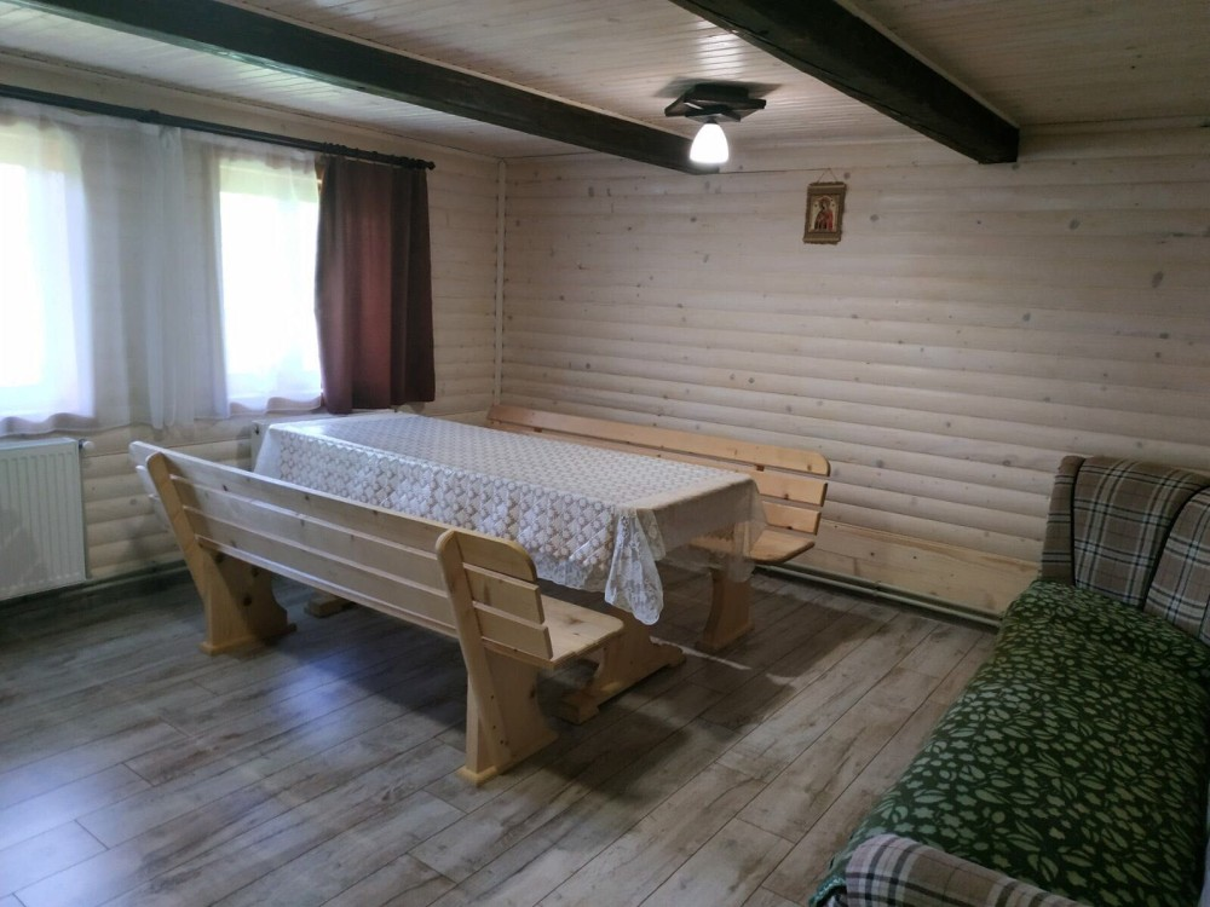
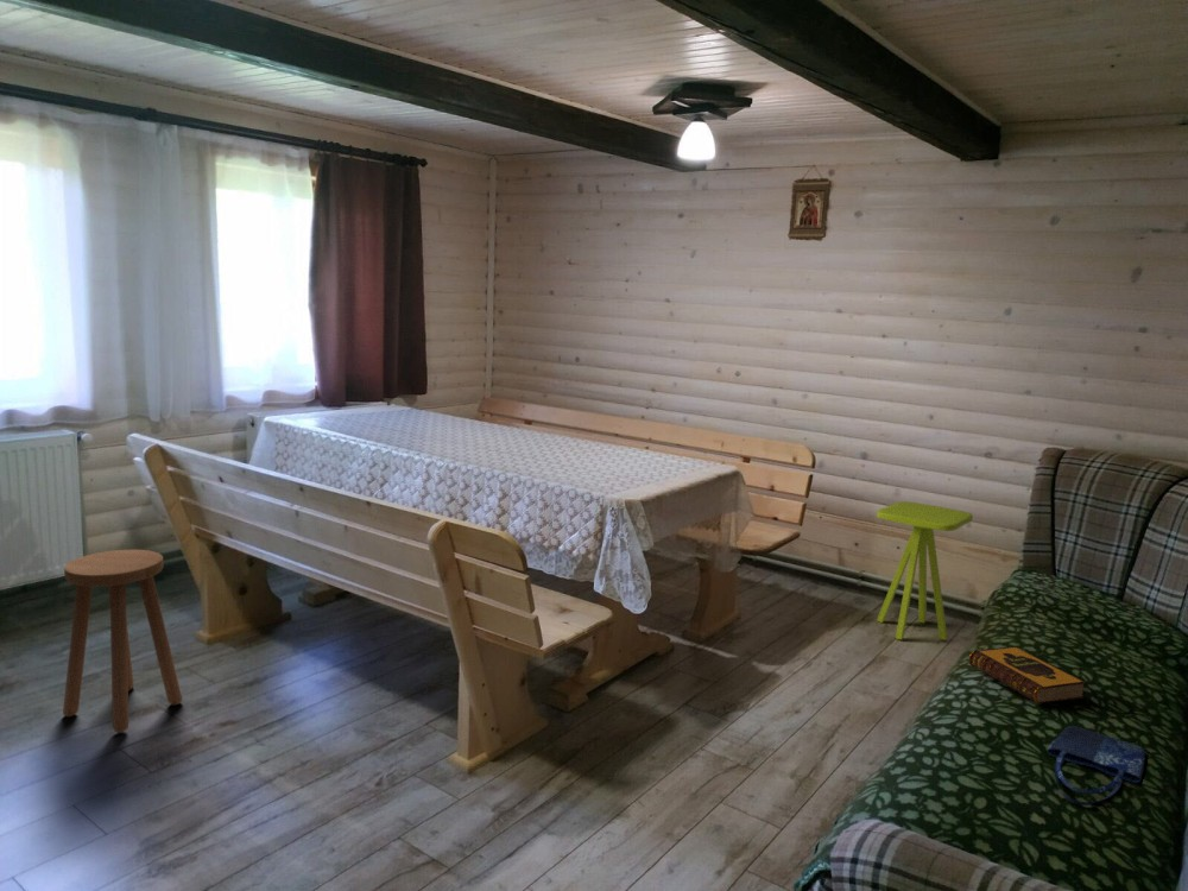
+ shopping bag [1045,725,1146,807]
+ hardback book [967,645,1087,706]
+ side table [876,500,974,642]
+ stool [62,549,183,734]
